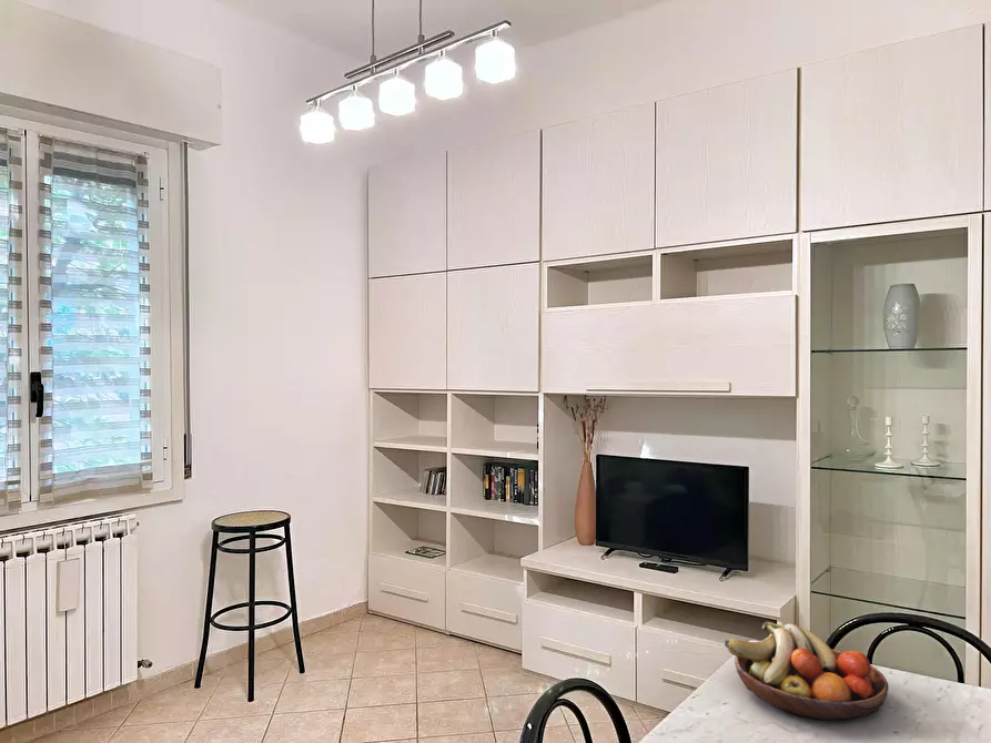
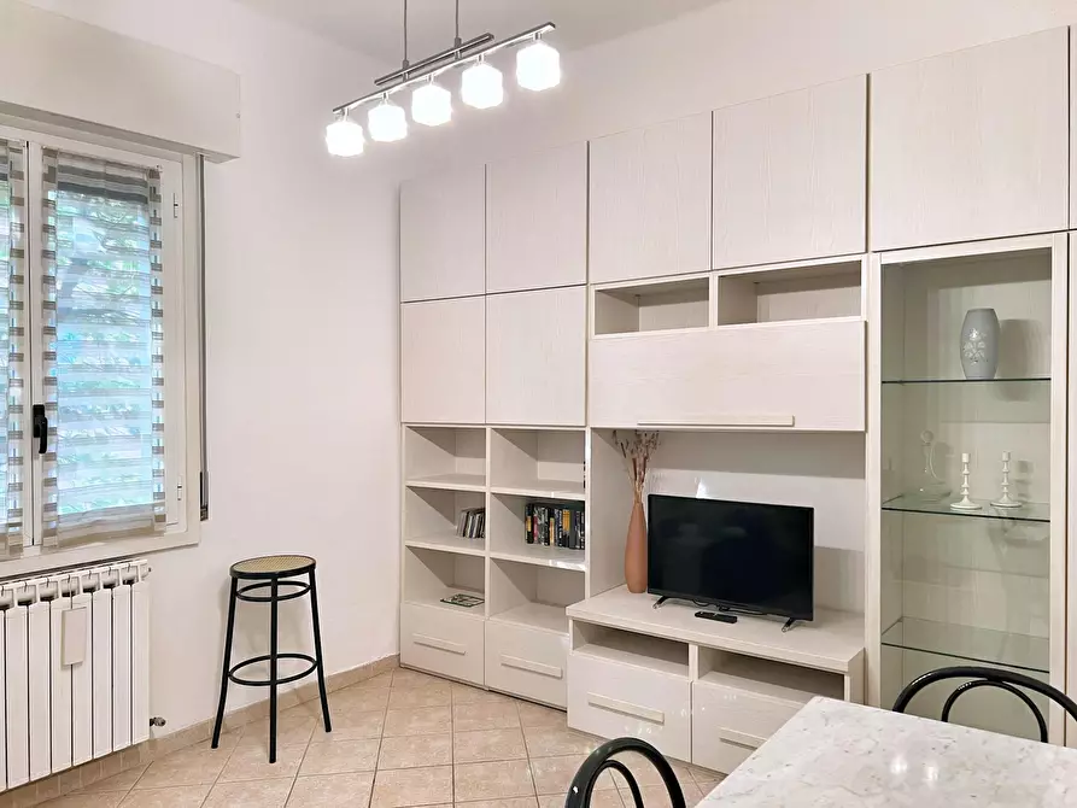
- fruit bowl [724,621,890,721]
